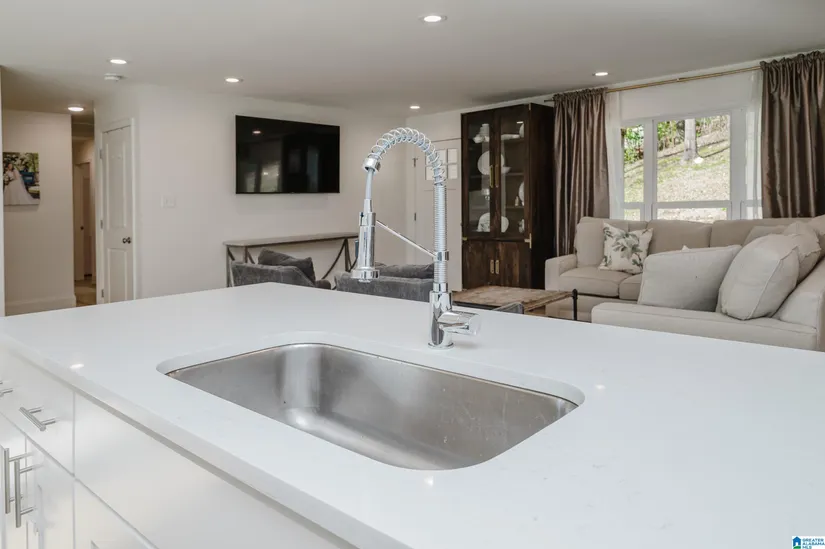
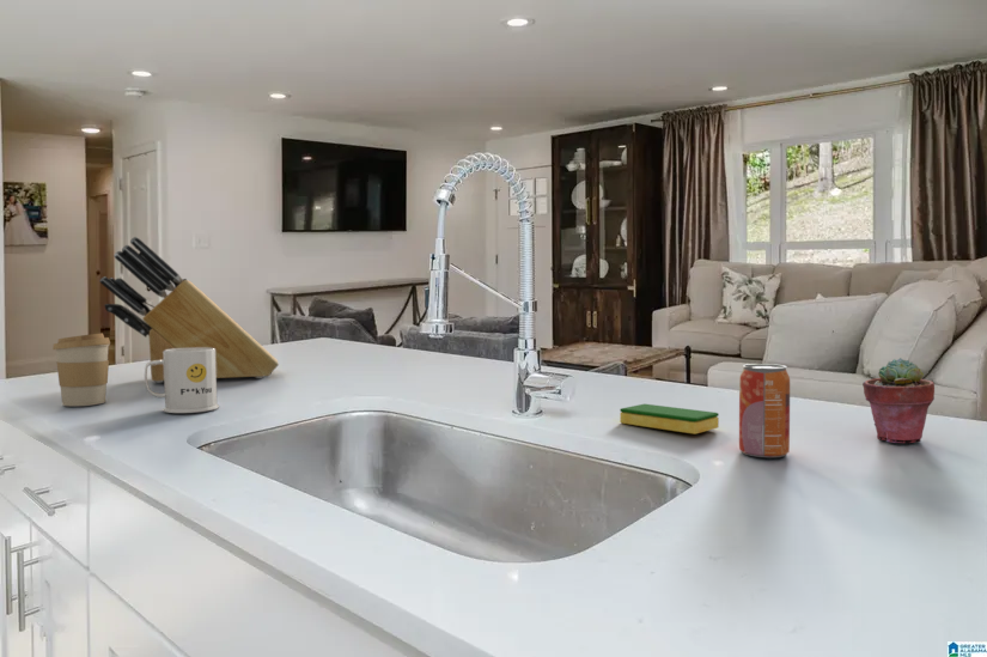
+ coffee cup [51,333,111,407]
+ beverage can [738,363,791,458]
+ mug [144,347,220,414]
+ dish sponge [619,403,720,436]
+ knife block [98,236,280,384]
+ potted succulent [861,357,936,444]
